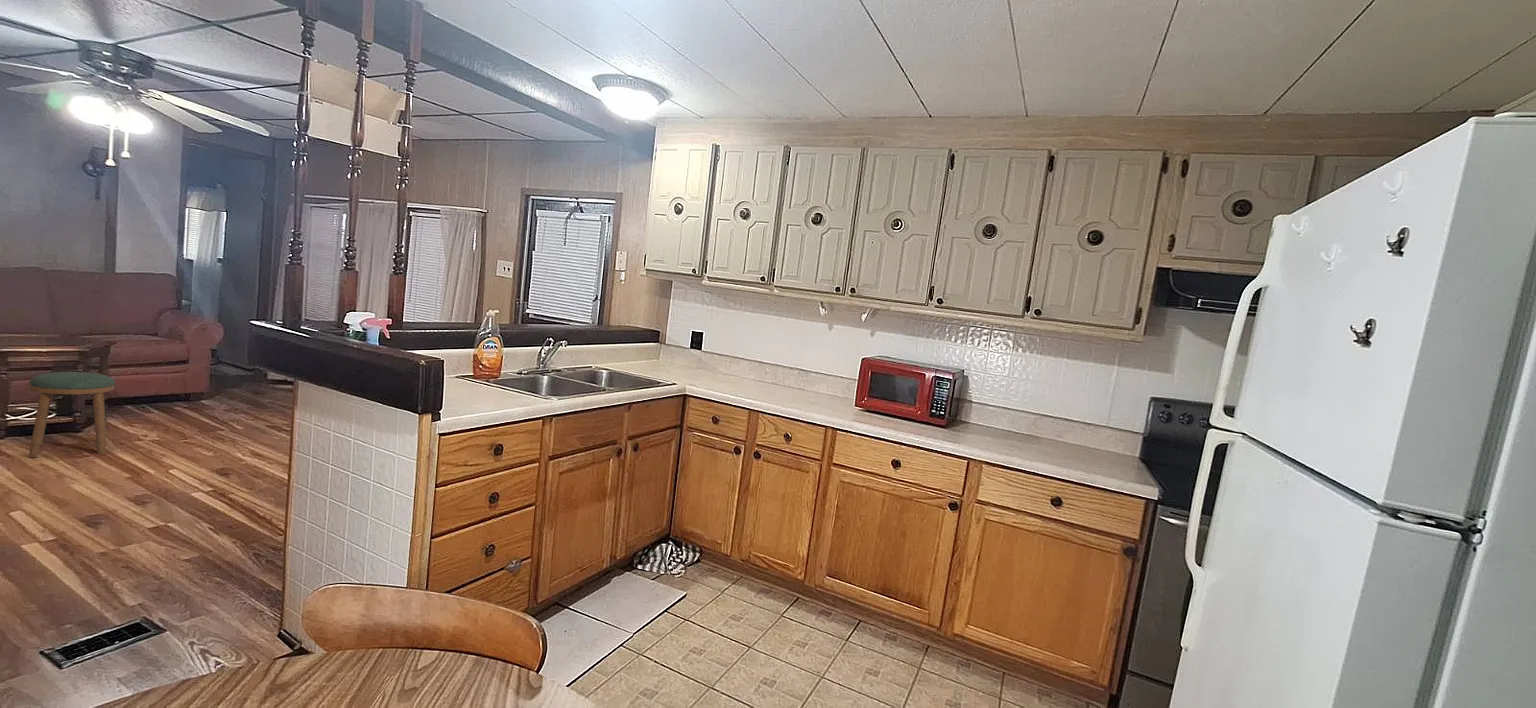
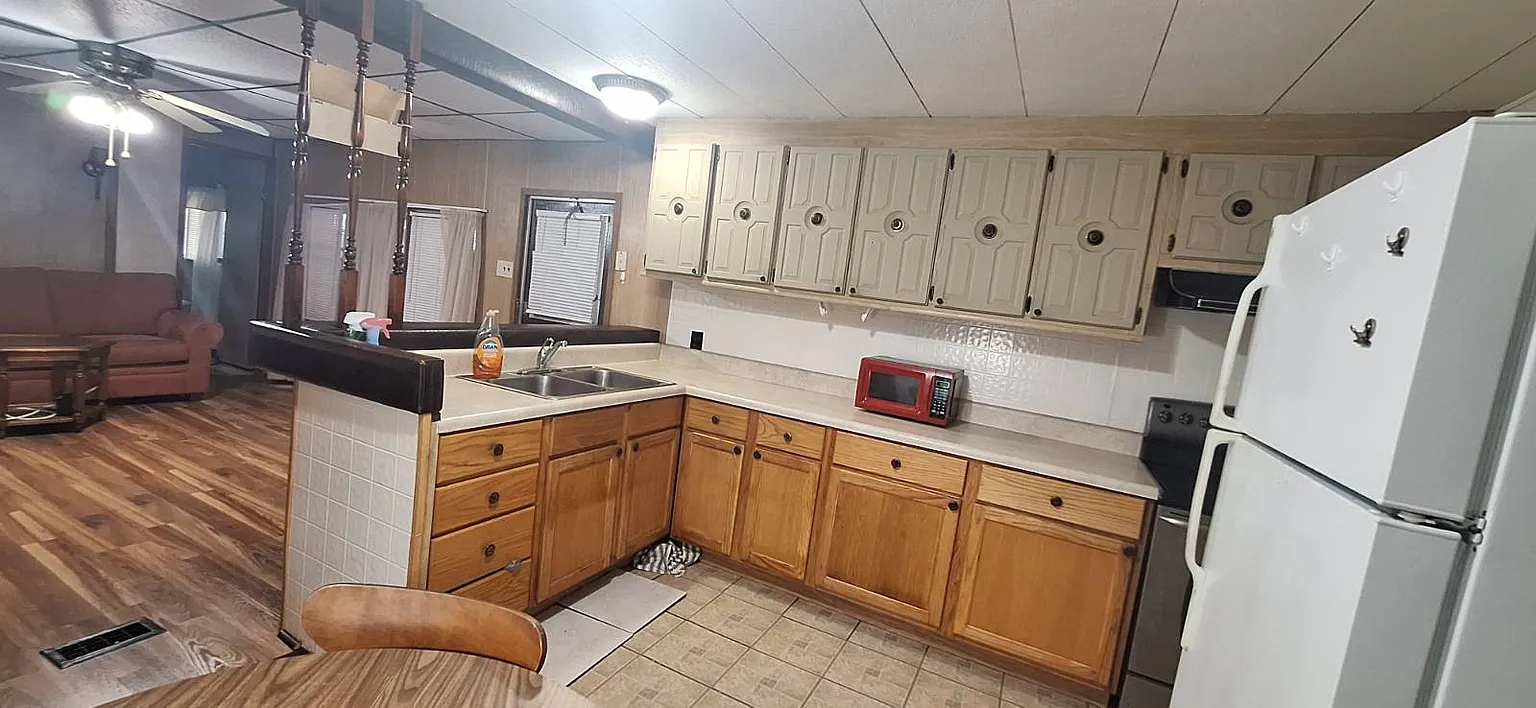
- stool [28,371,116,458]
